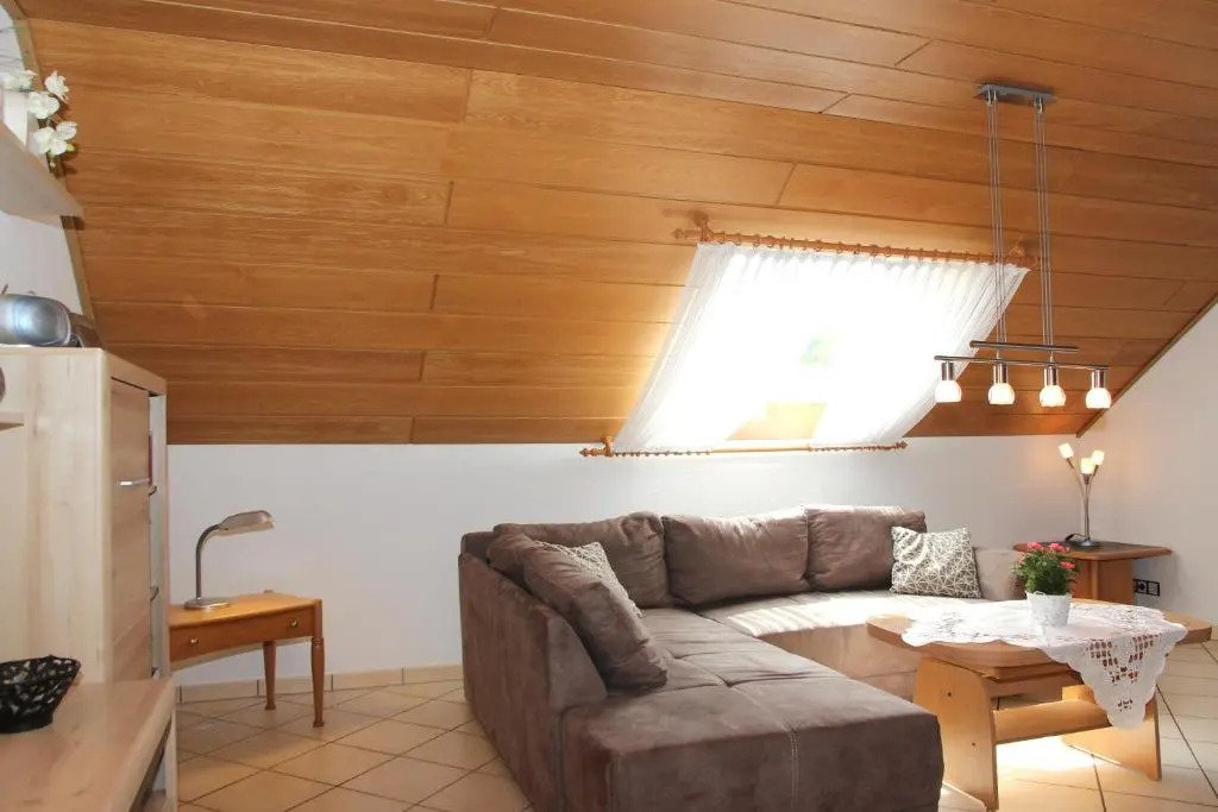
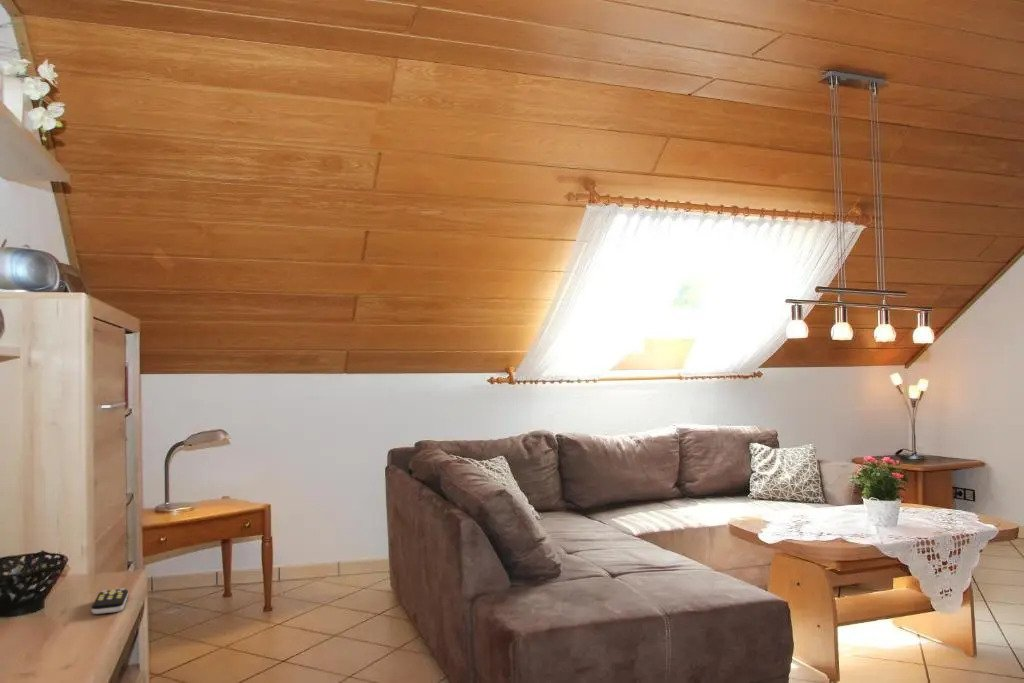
+ remote control [91,587,129,615]
